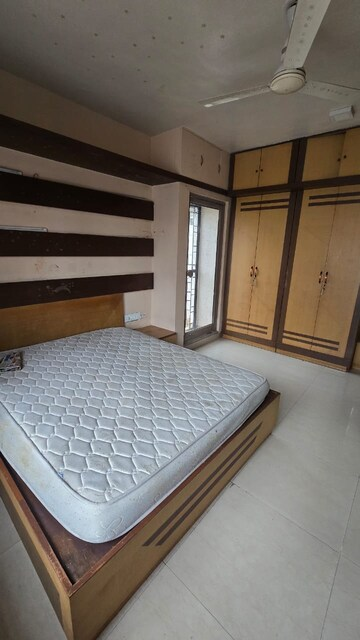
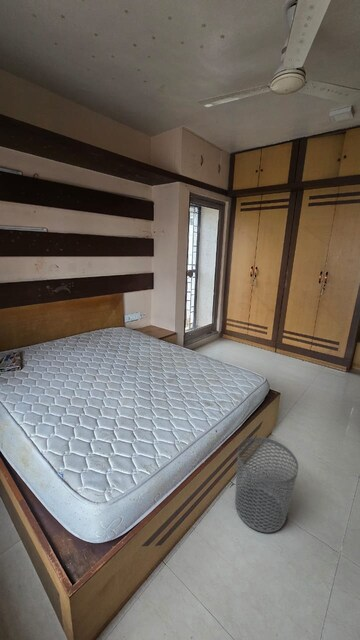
+ waste bin [234,436,299,533]
